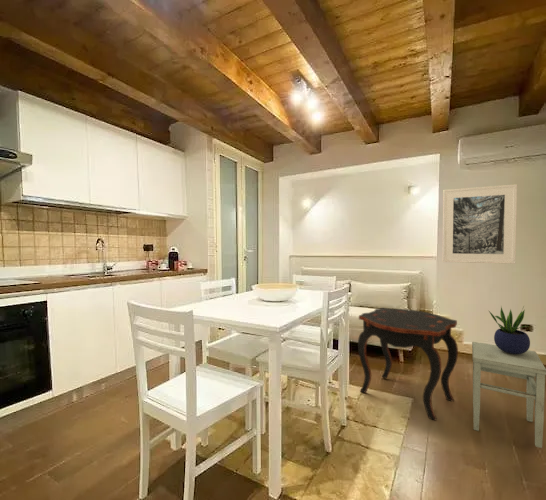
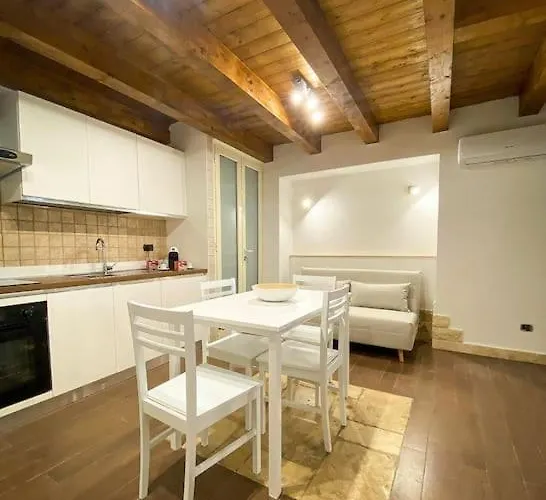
- side table [357,307,459,422]
- potted plant [487,306,531,354]
- stool [471,341,546,449]
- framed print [441,183,518,265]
